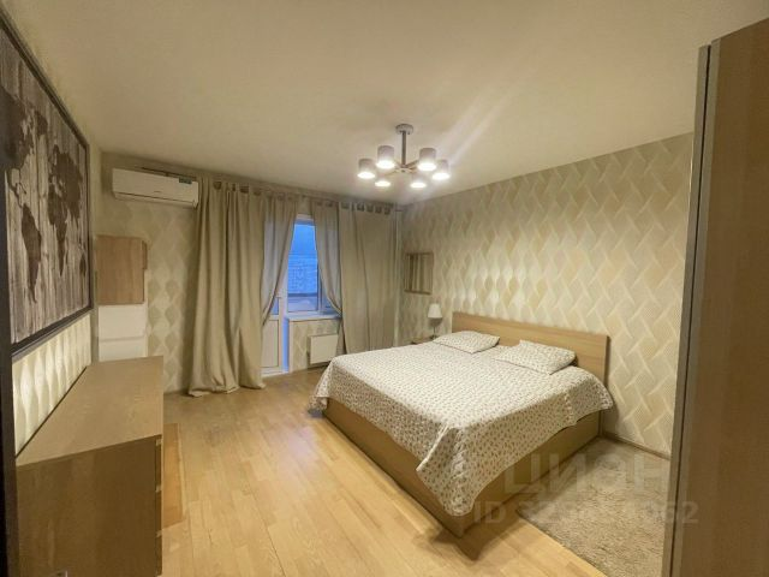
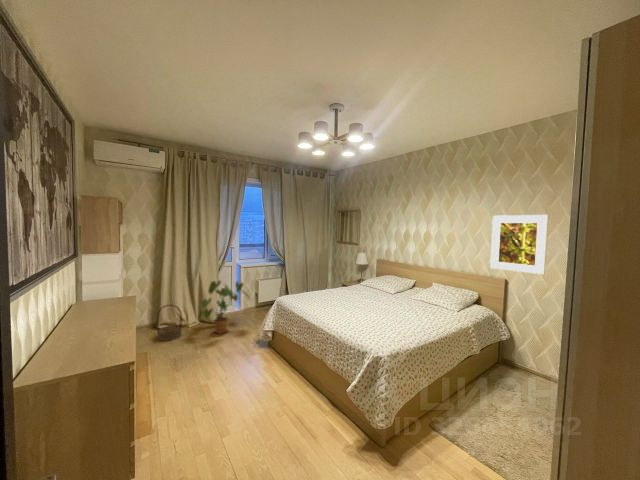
+ house plant [197,279,252,335]
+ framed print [489,214,549,275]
+ basket [156,304,183,342]
